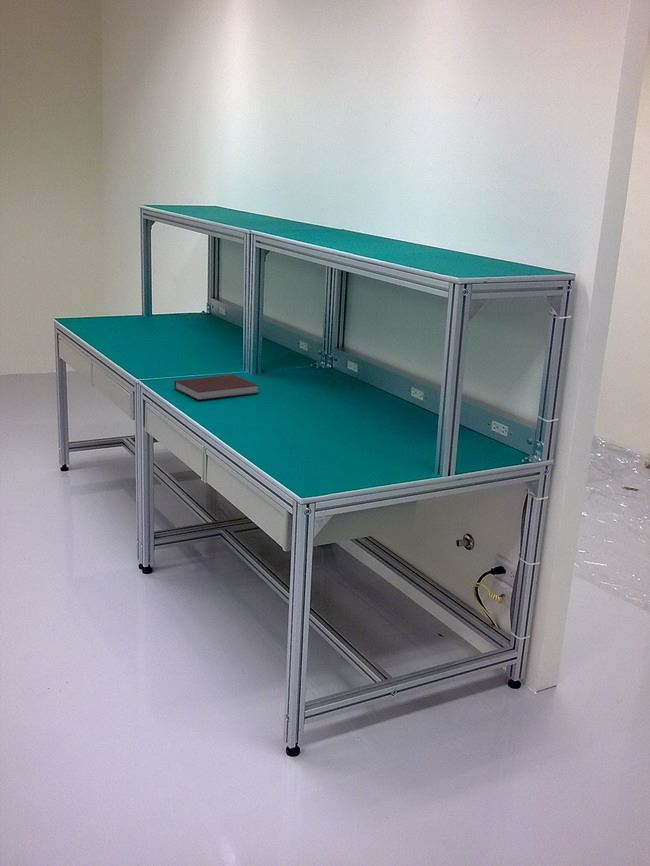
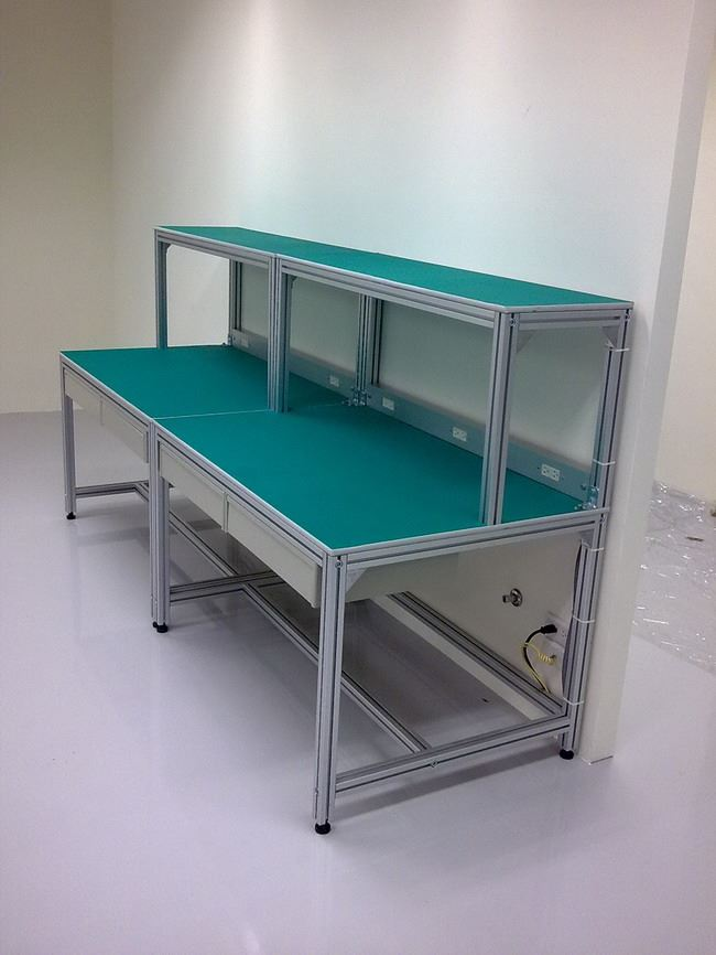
- notebook [173,374,260,401]
